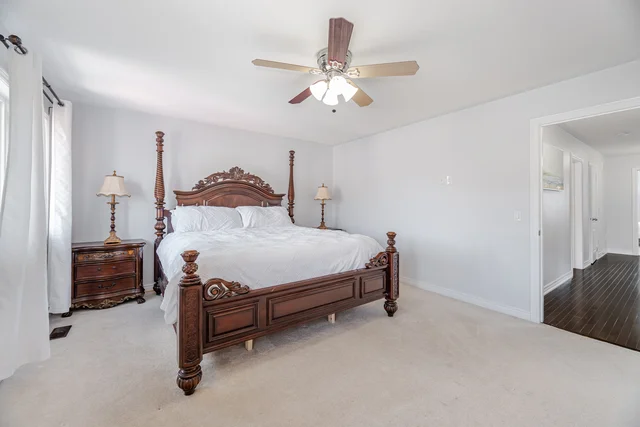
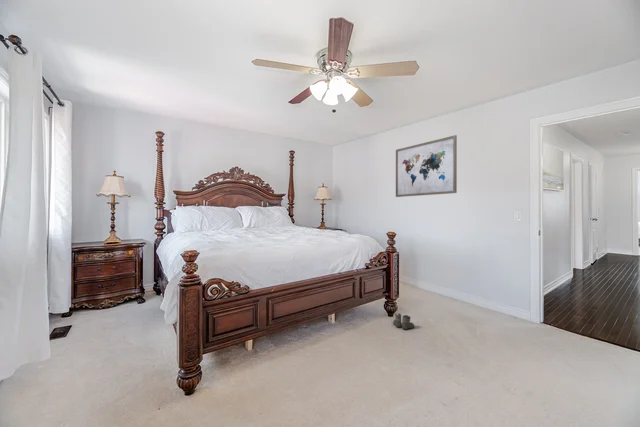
+ boots [392,312,415,330]
+ wall art [395,134,458,198]
